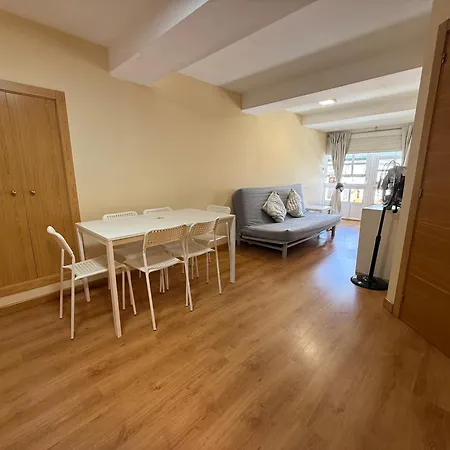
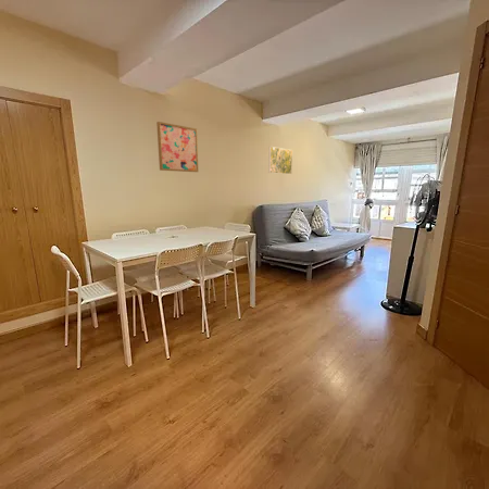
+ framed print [267,146,293,175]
+ wall art [155,121,199,173]
